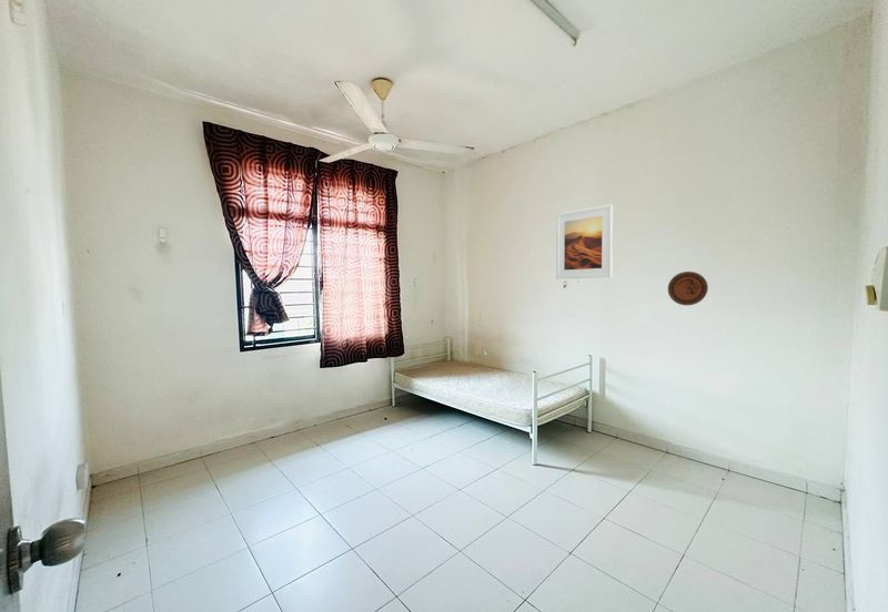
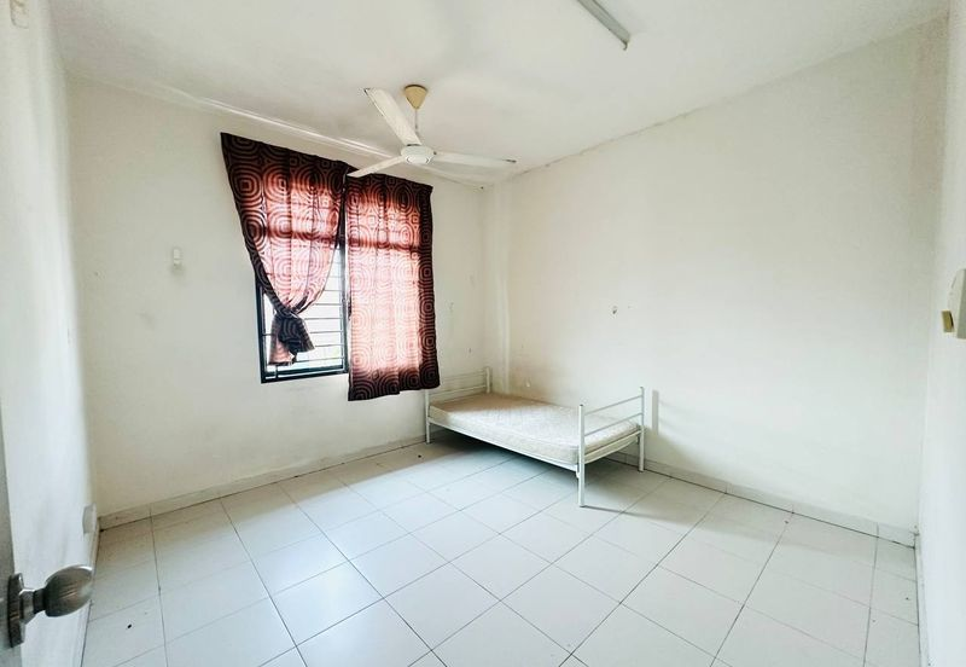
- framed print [555,204,614,279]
- decorative plate [667,271,709,306]
